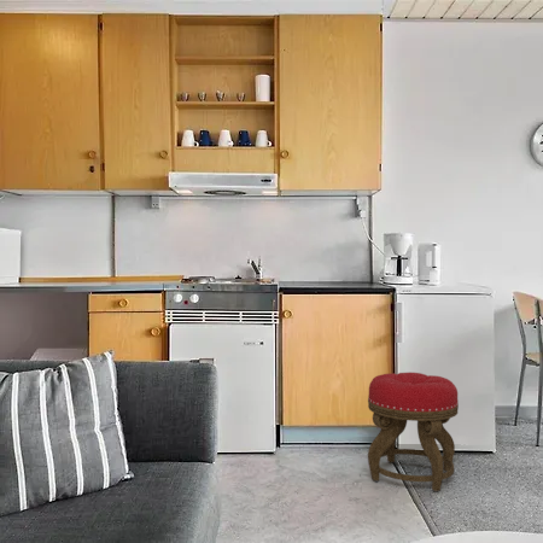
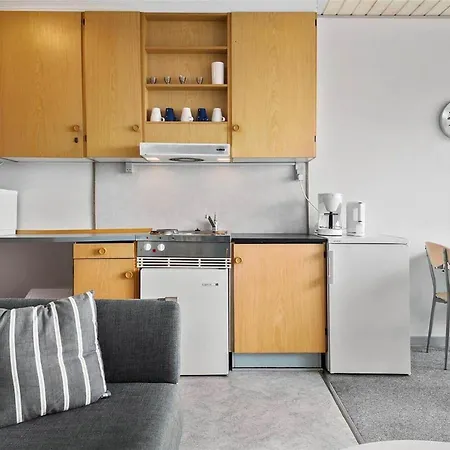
- stool [367,372,460,492]
